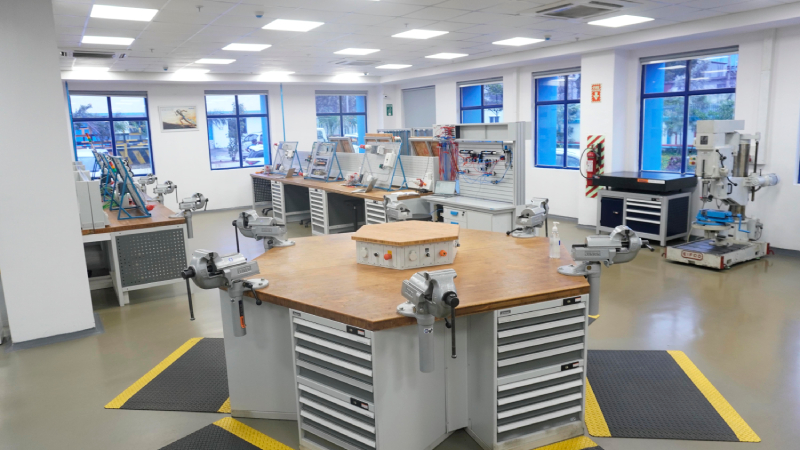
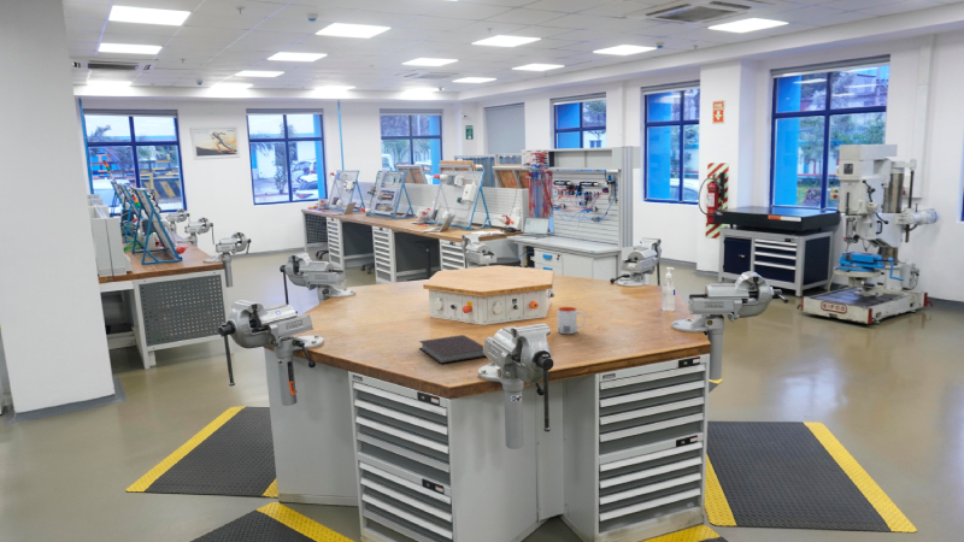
+ notebook [418,334,487,365]
+ mug [557,306,587,335]
